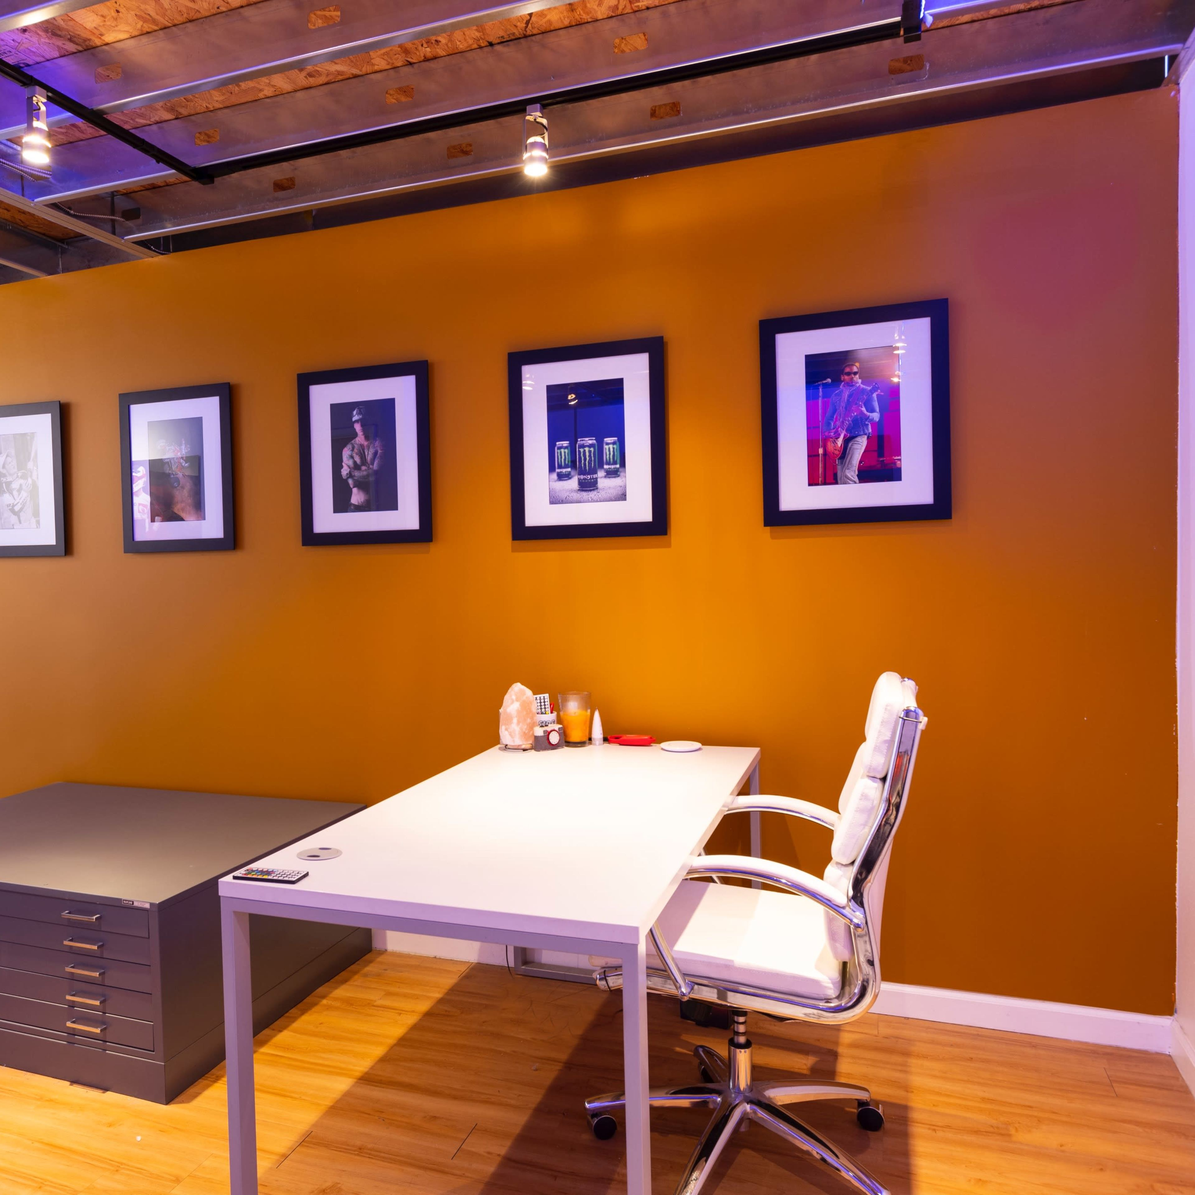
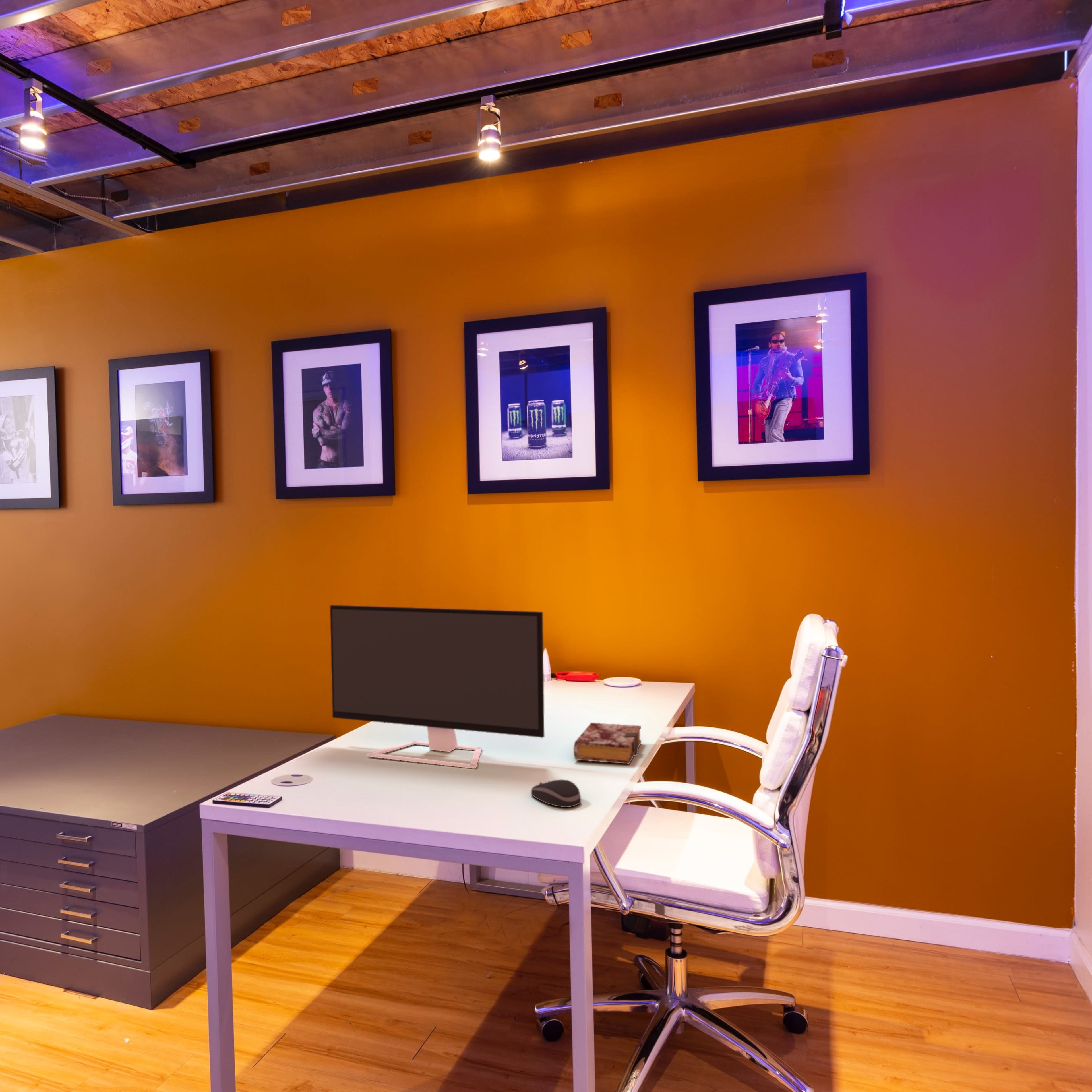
+ computer mouse [531,779,581,808]
+ book [573,723,642,764]
+ monitor [330,605,545,769]
